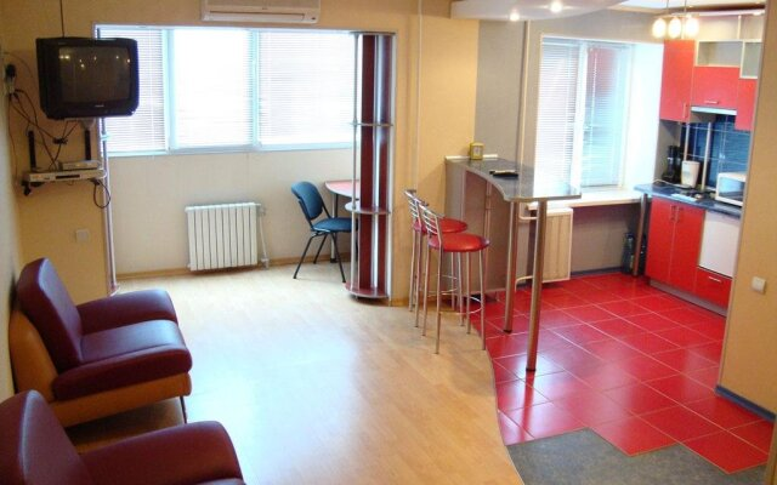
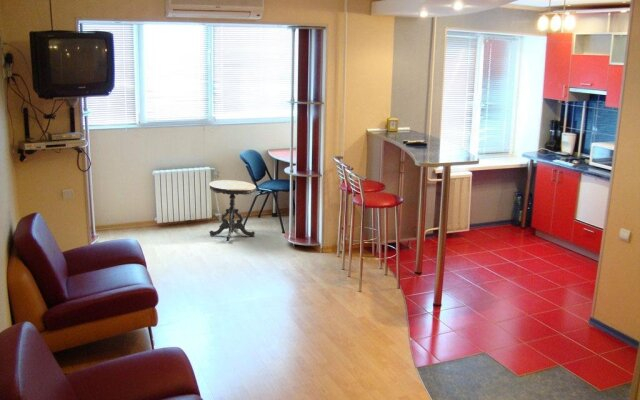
+ side table [208,179,257,242]
